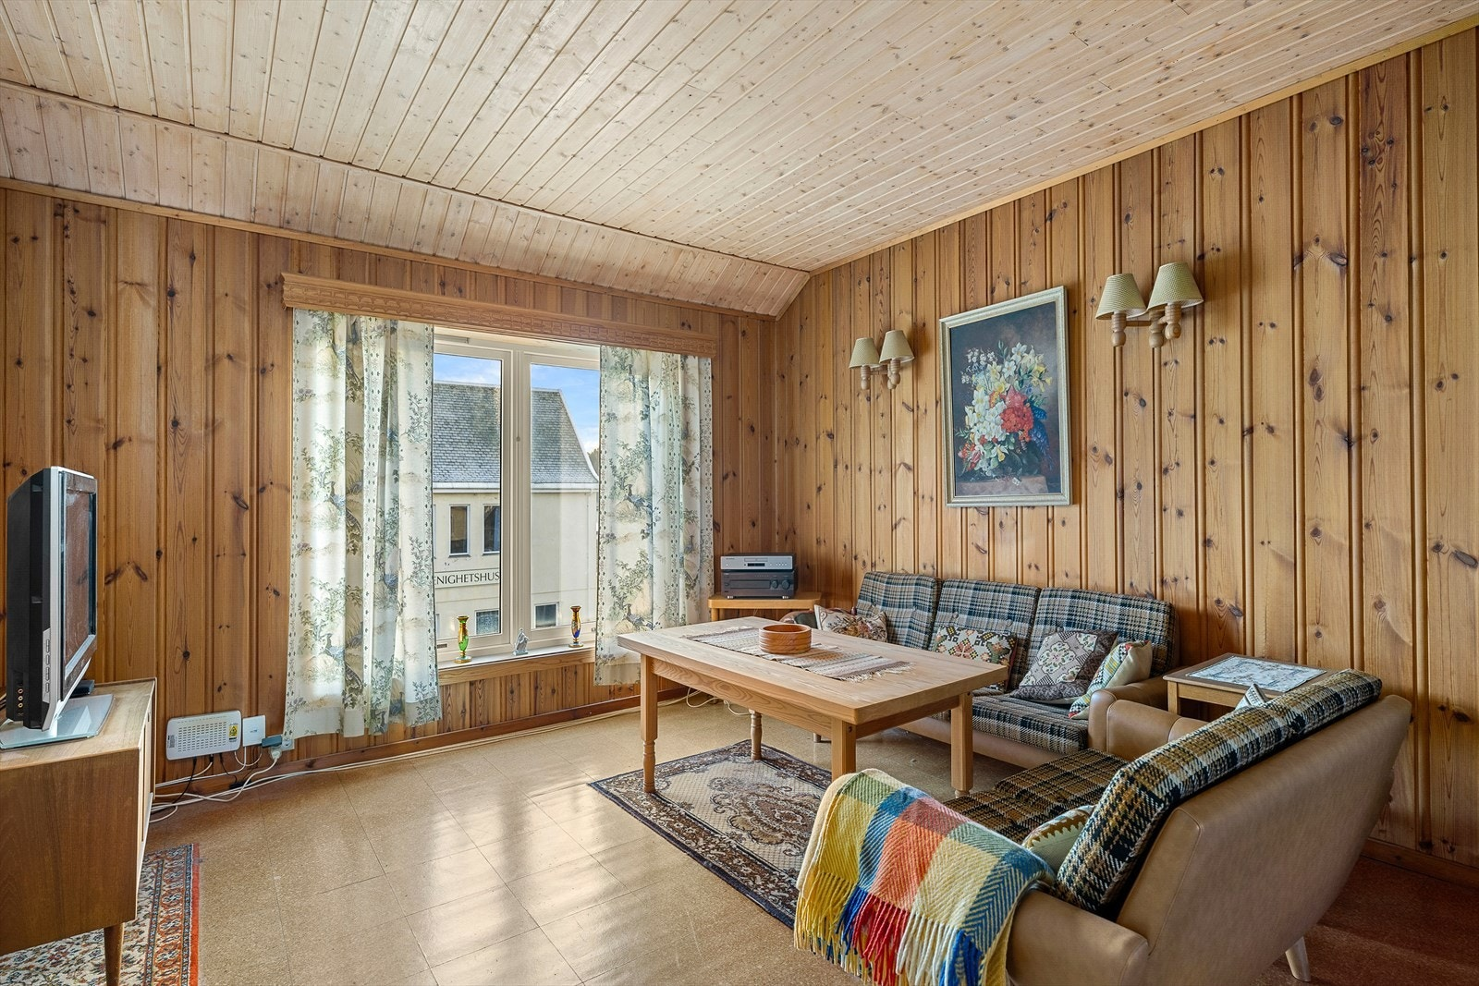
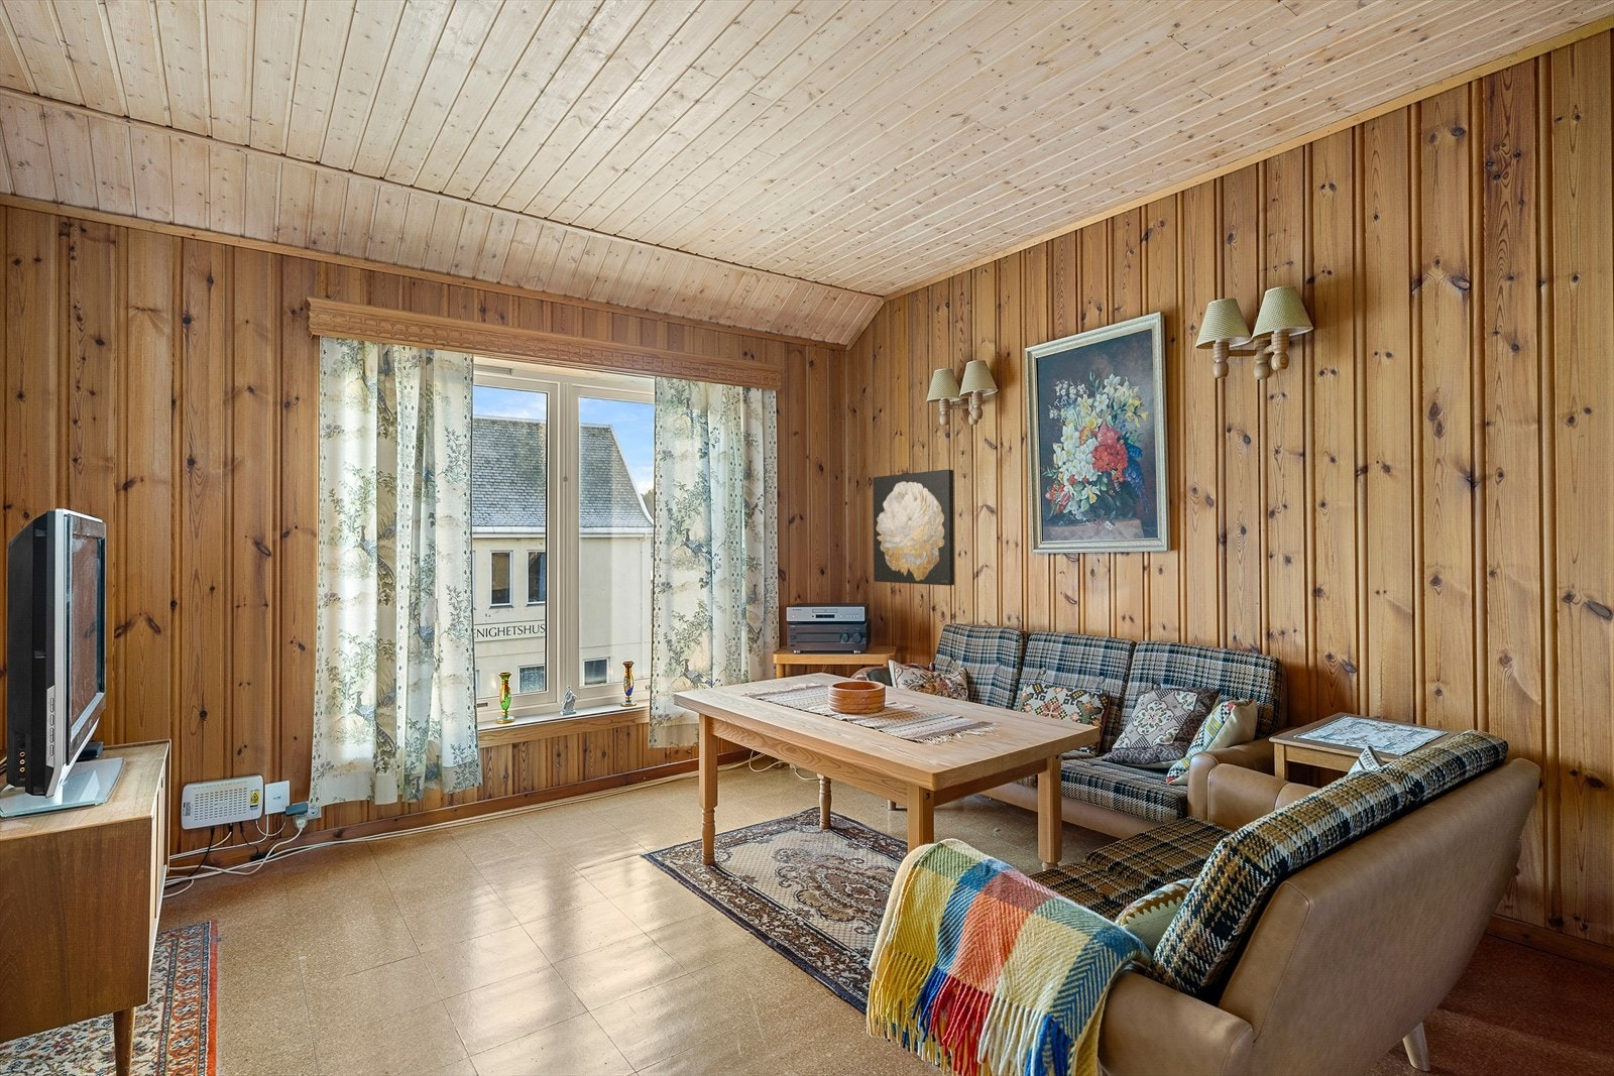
+ wall art [873,468,955,587]
